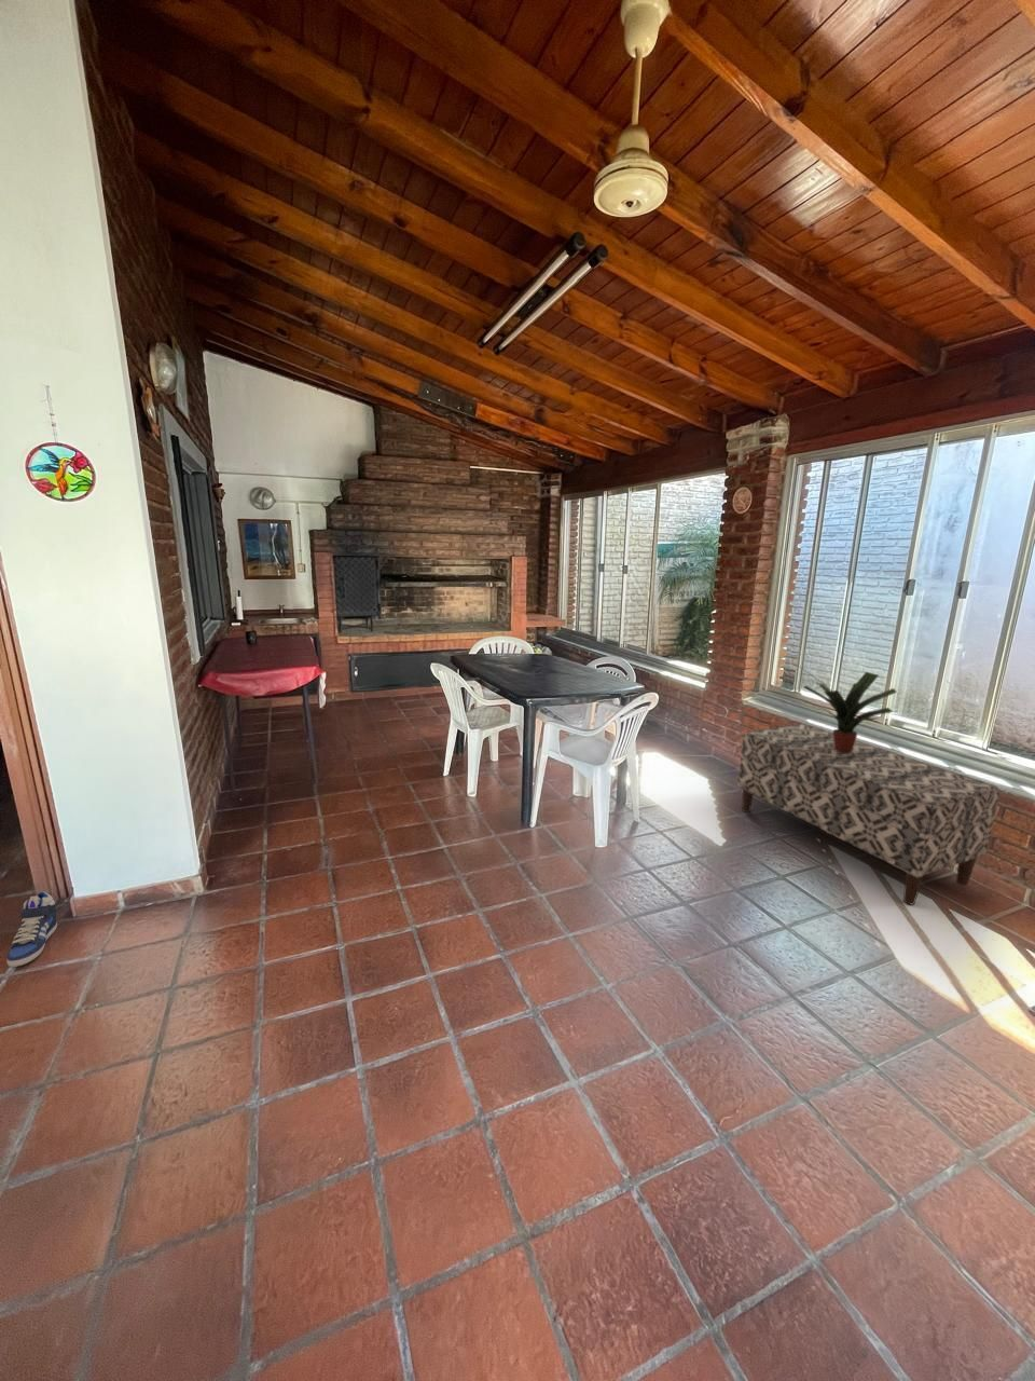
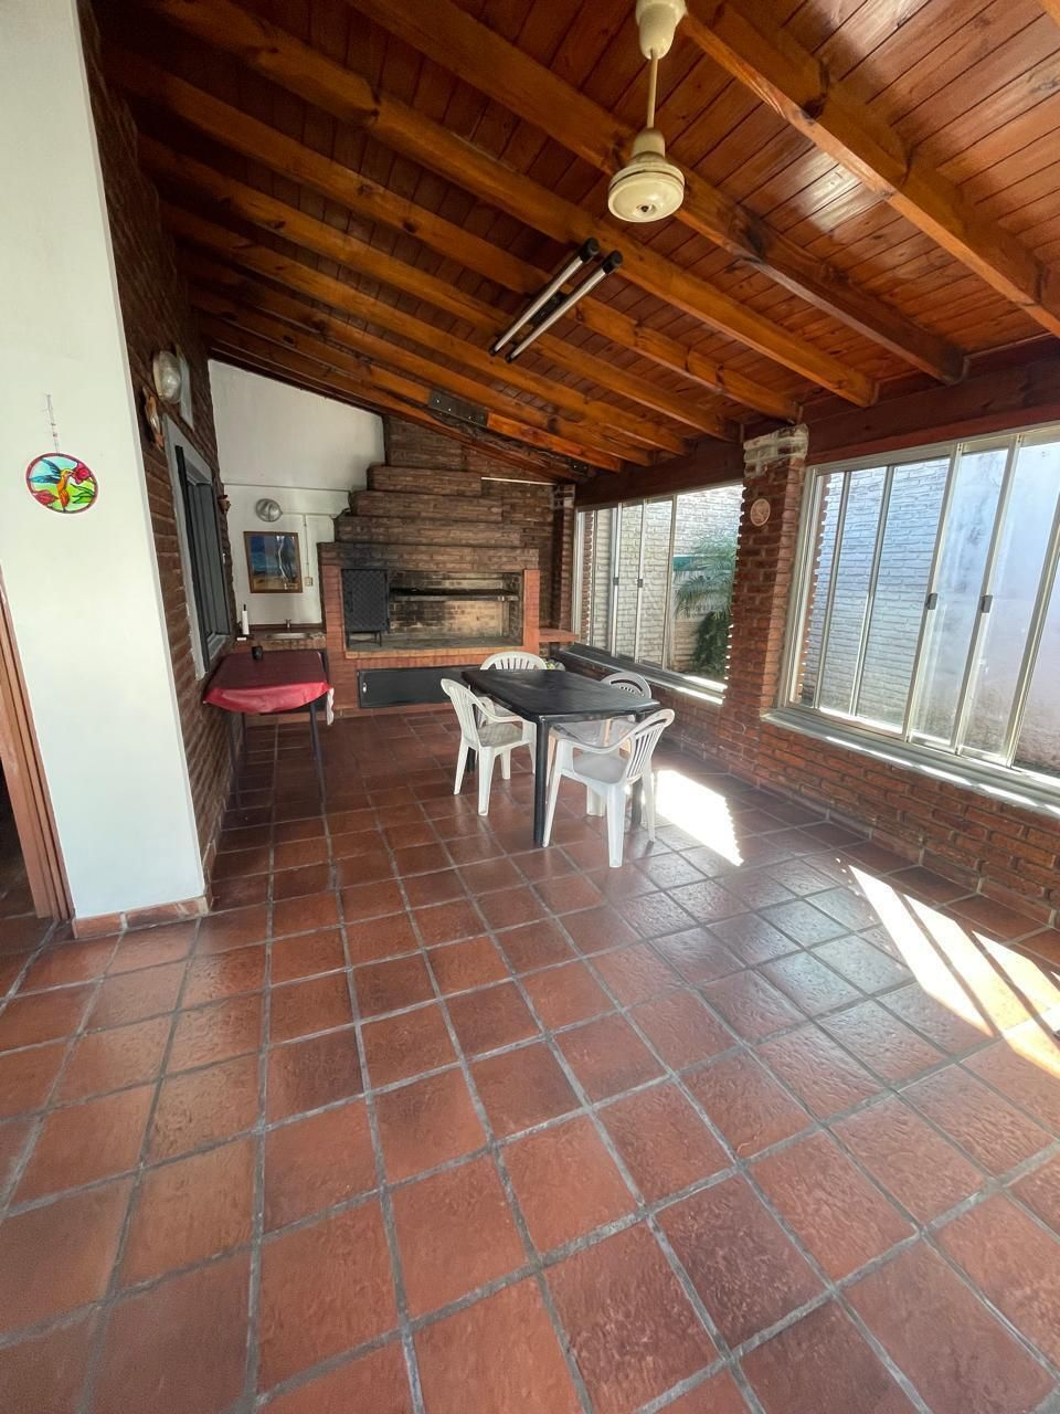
- potted plant [795,663,898,752]
- sneaker [5,891,59,968]
- bench [736,723,1000,906]
